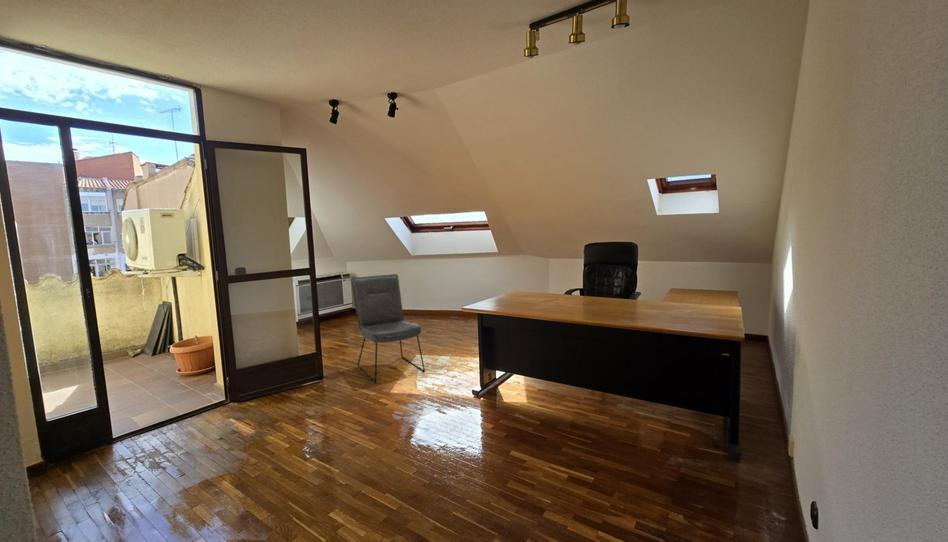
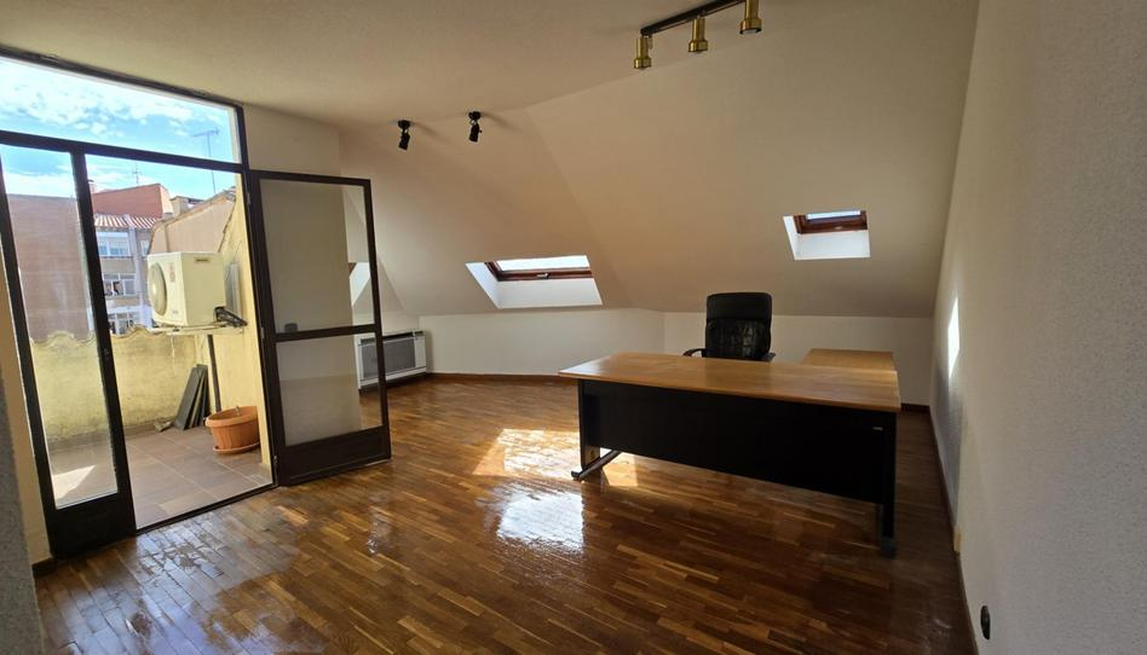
- chair [350,273,426,384]
